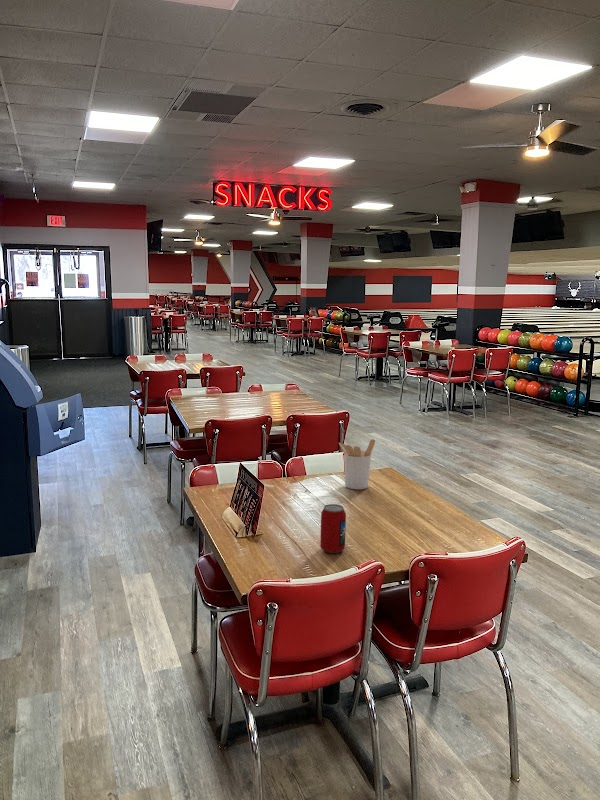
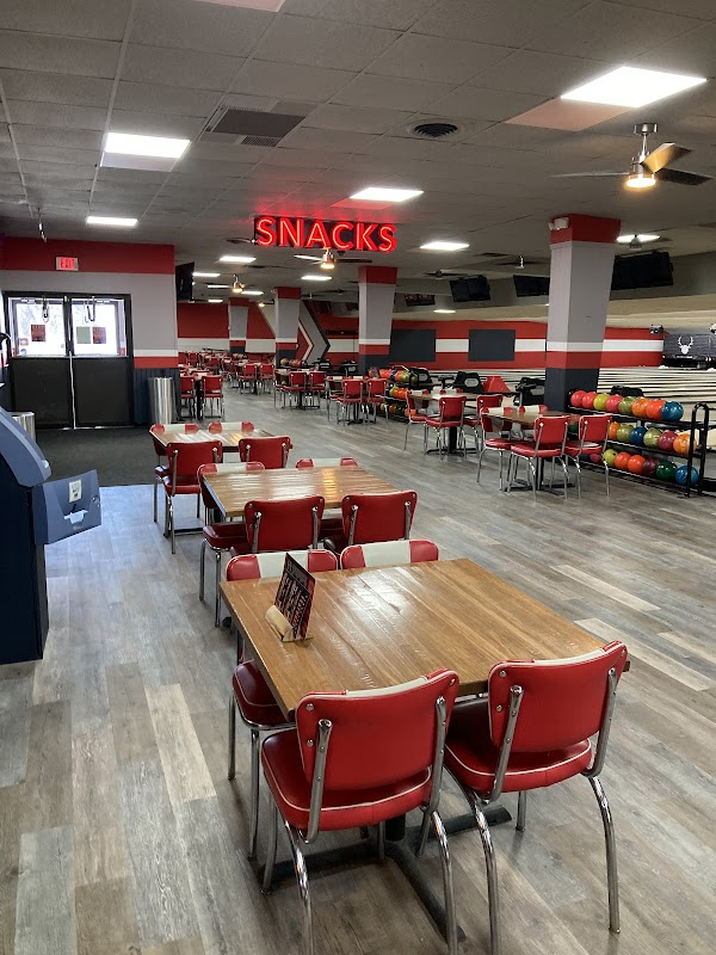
- beverage can [319,503,347,554]
- utensil holder [338,438,376,490]
